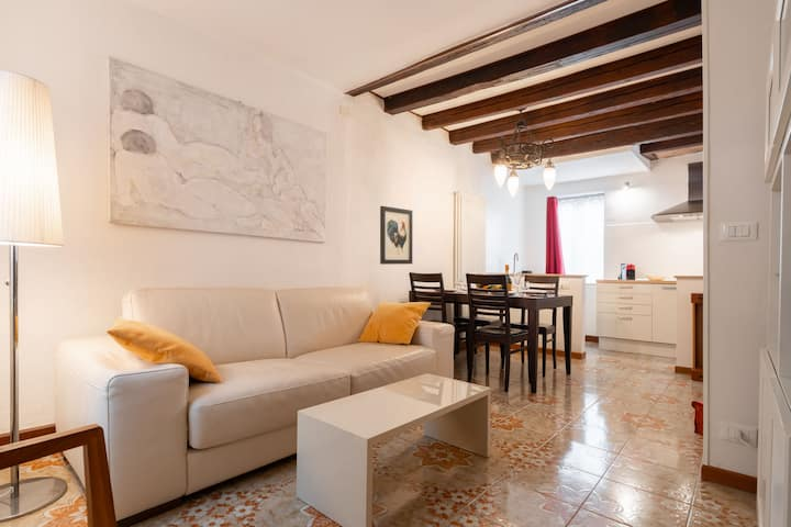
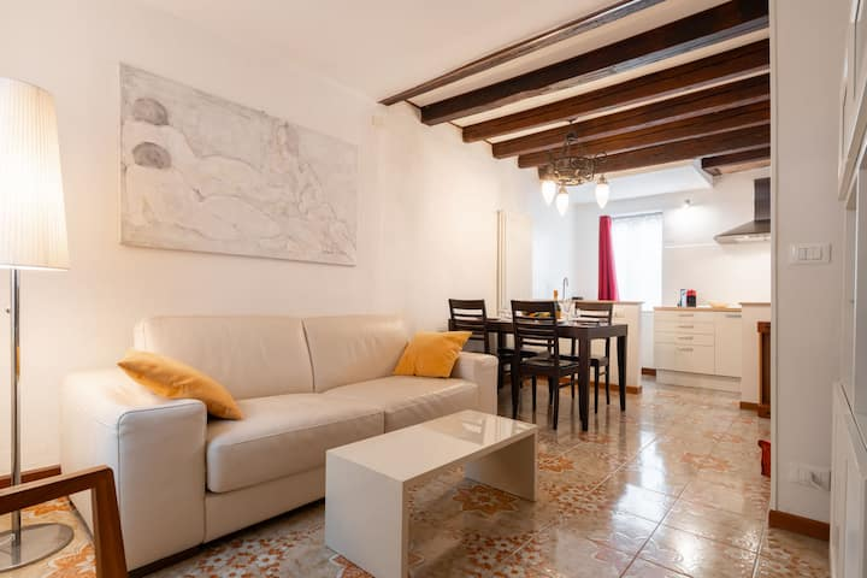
- wall art [379,205,413,266]
